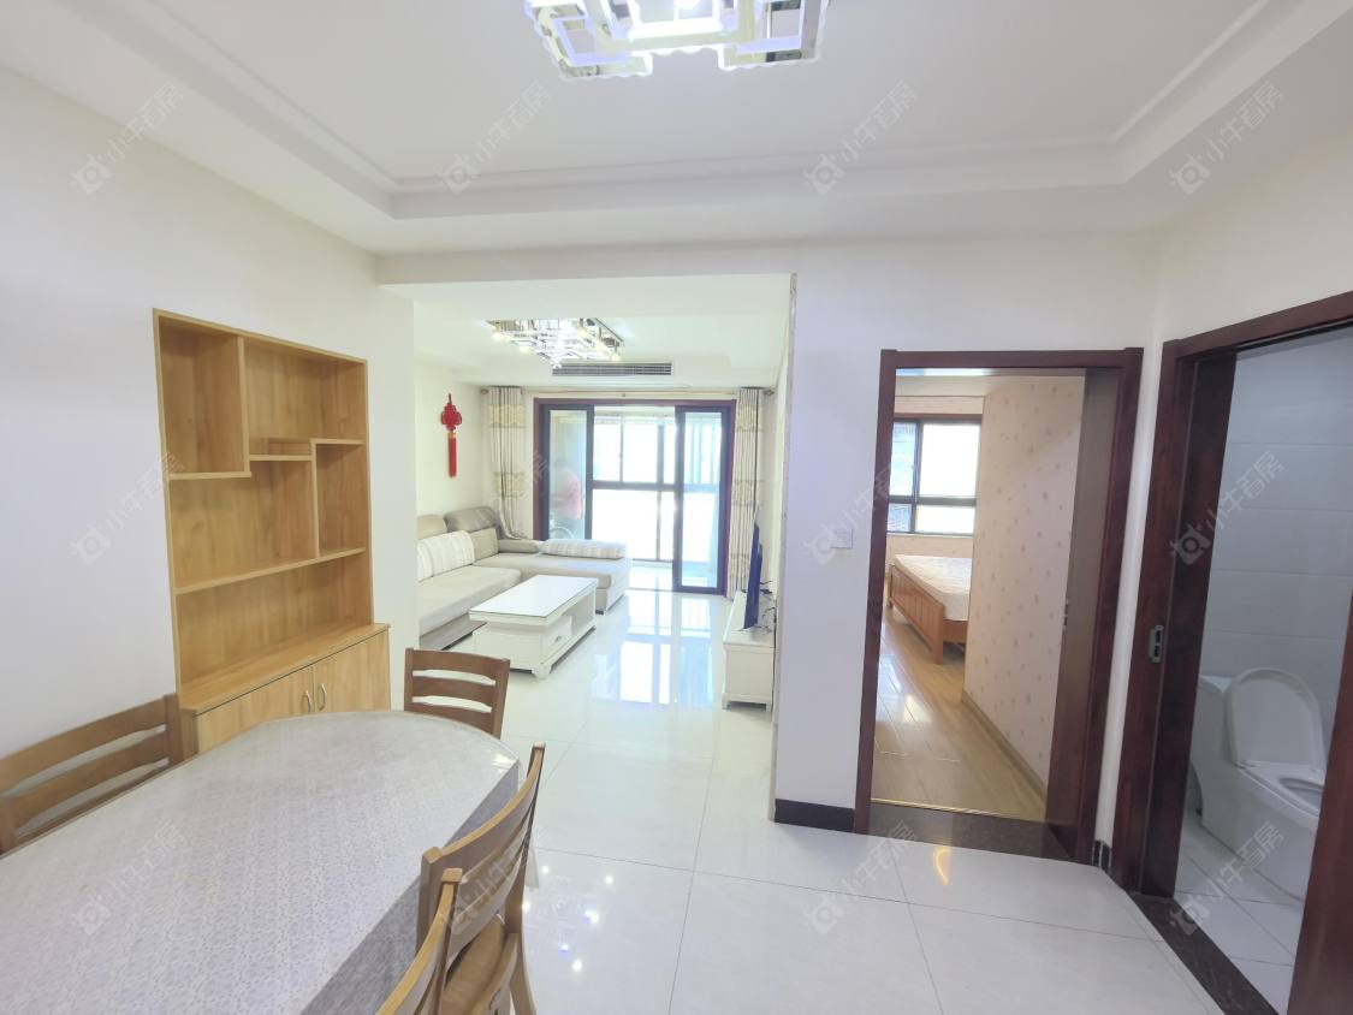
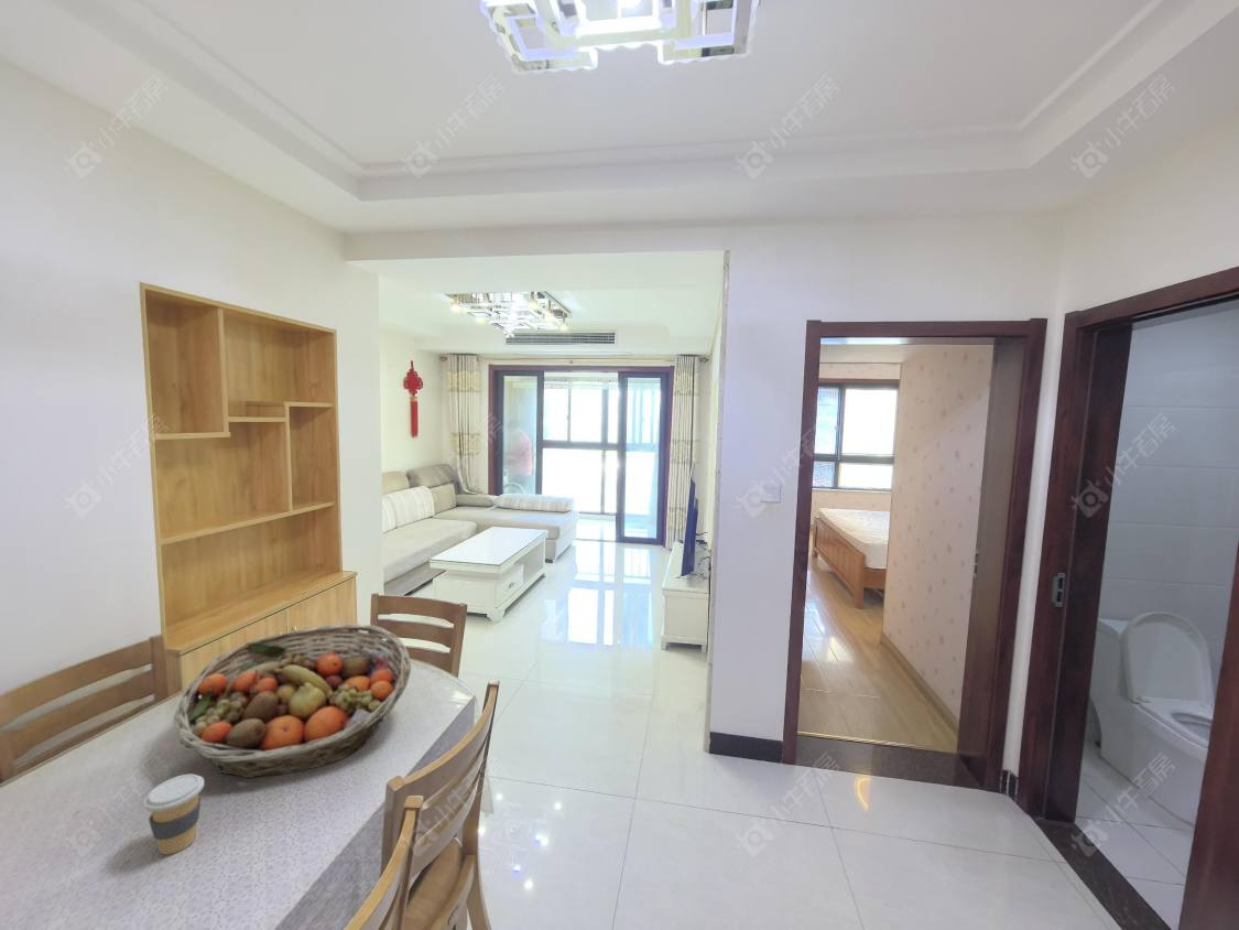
+ coffee cup [143,774,205,856]
+ fruit basket [173,623,412,779]
